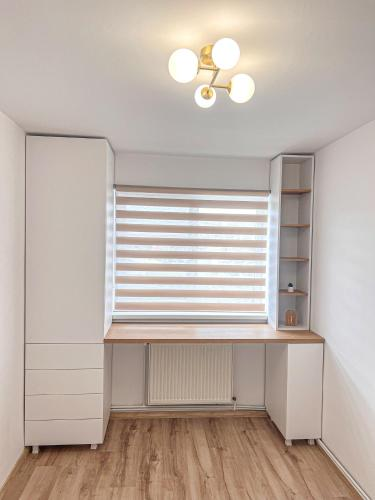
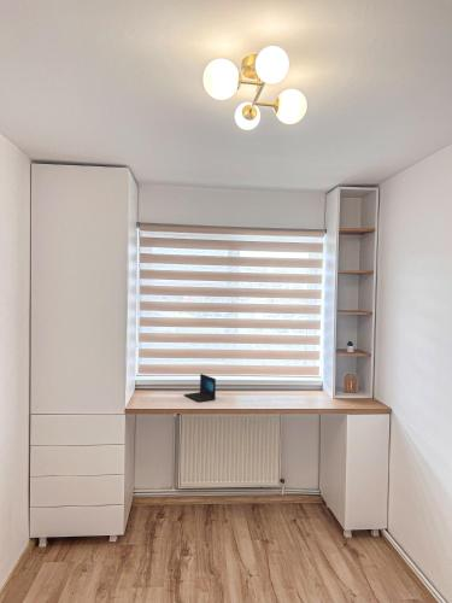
+ laptop [183,373,217,403]
